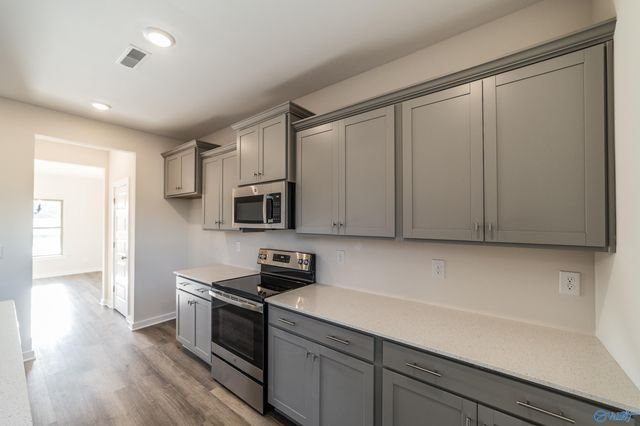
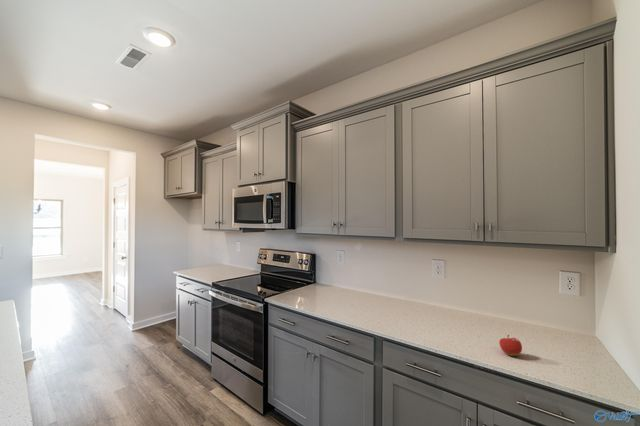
+ fruit [498,334,523,357]
